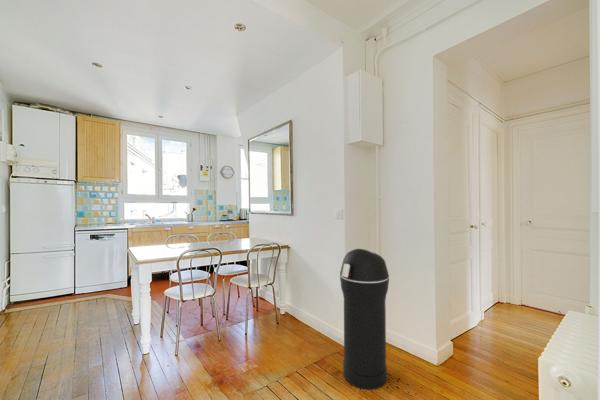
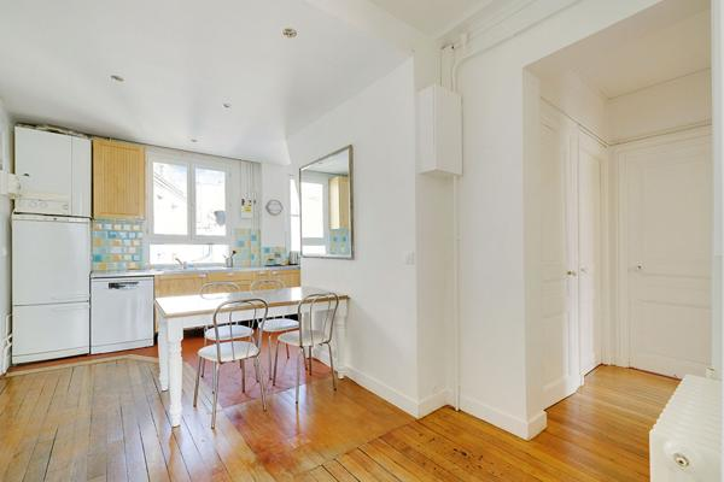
- trash can [339,248,390,391]
